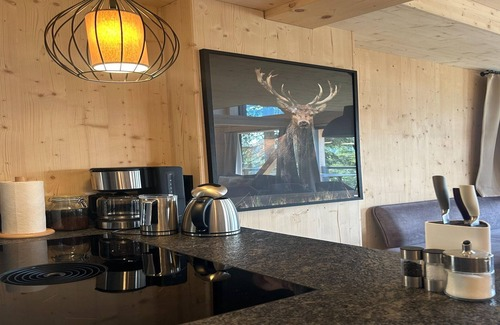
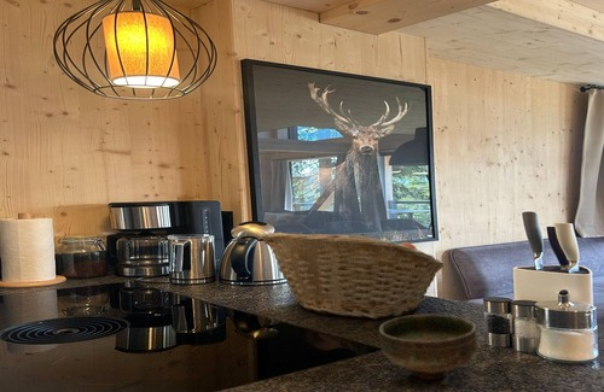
+ bowl [378,314,478,380]
+ fruit basket [261,232,446,320]
